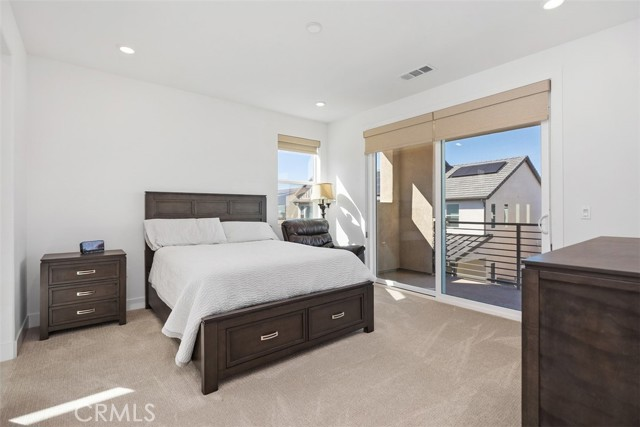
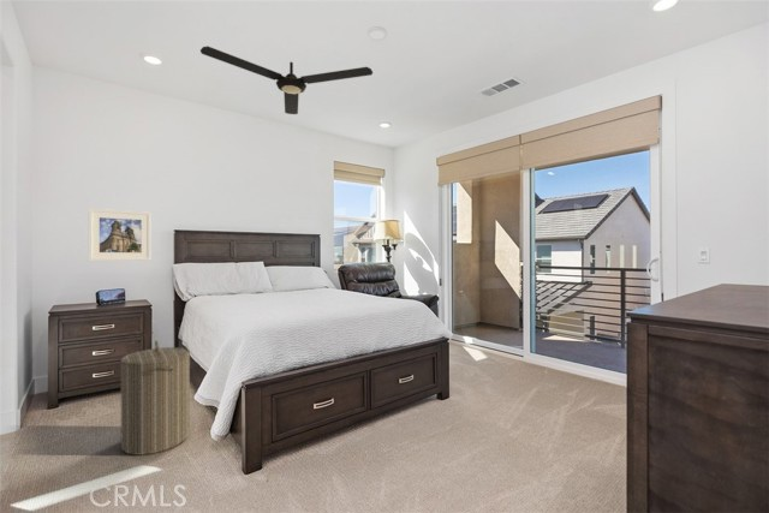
+ laundry hamper [119,340,191,457]
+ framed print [88,208,153,262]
+ ceiling fan [199,46,374,115]
